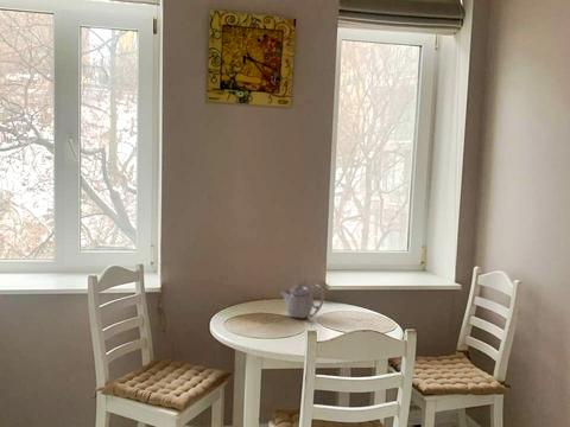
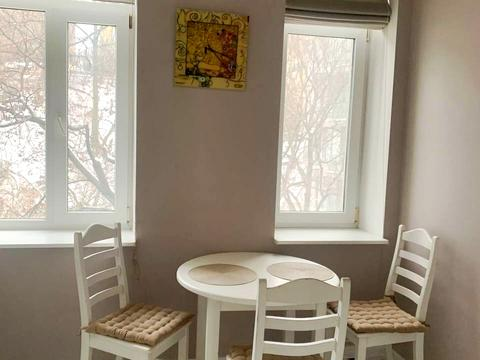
- teapot [279,279,325,320]
